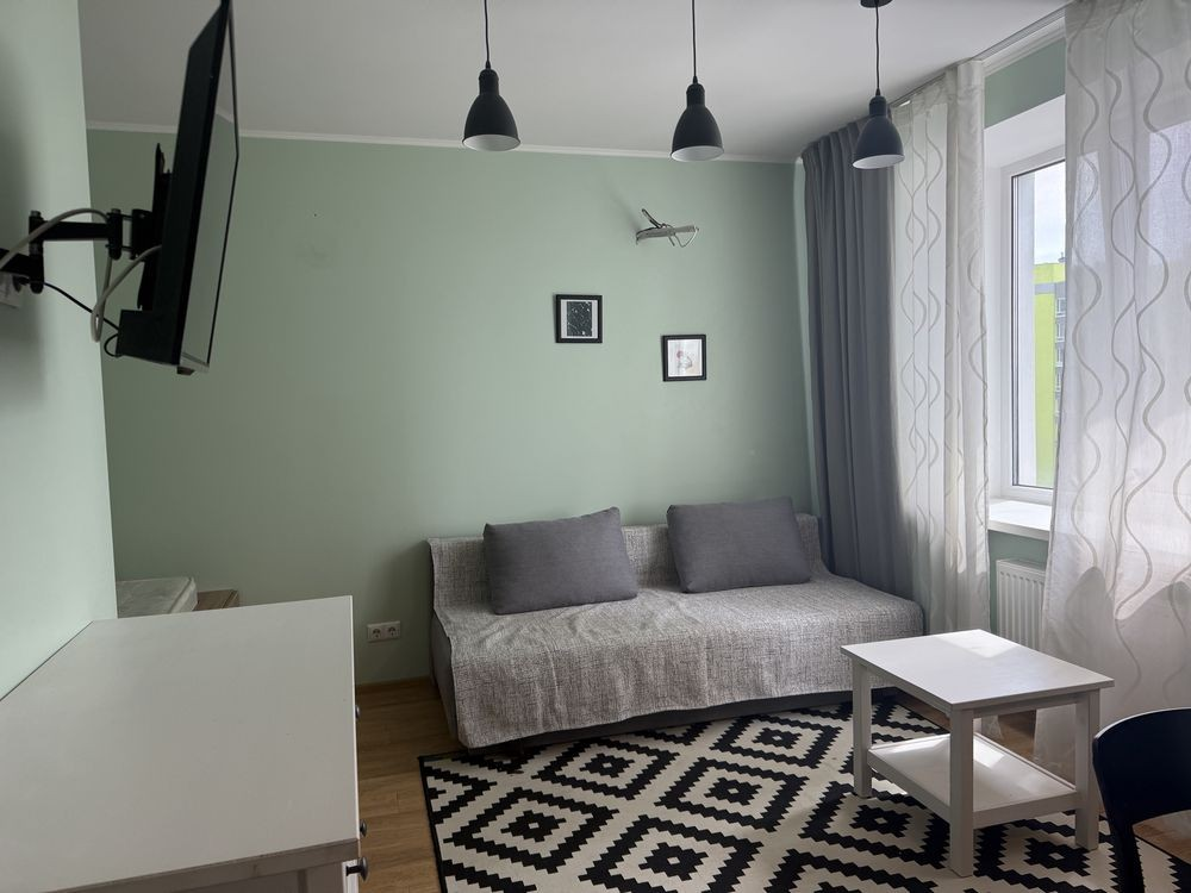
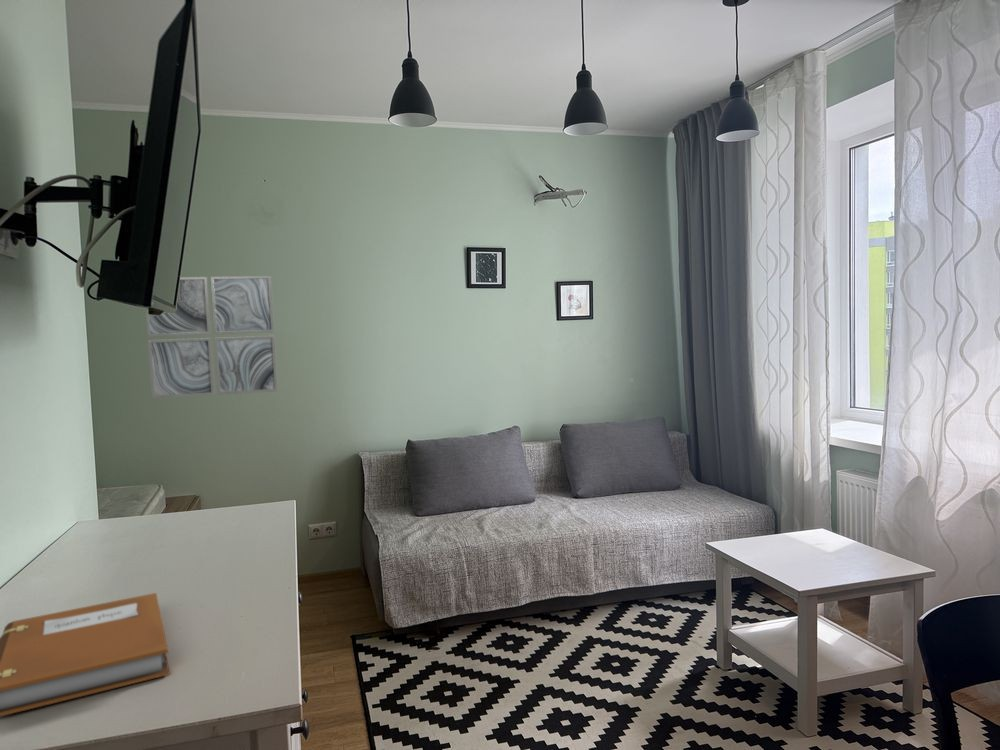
+ wall art [145,275,279,399]
+ notebook [0,592,171,717]
